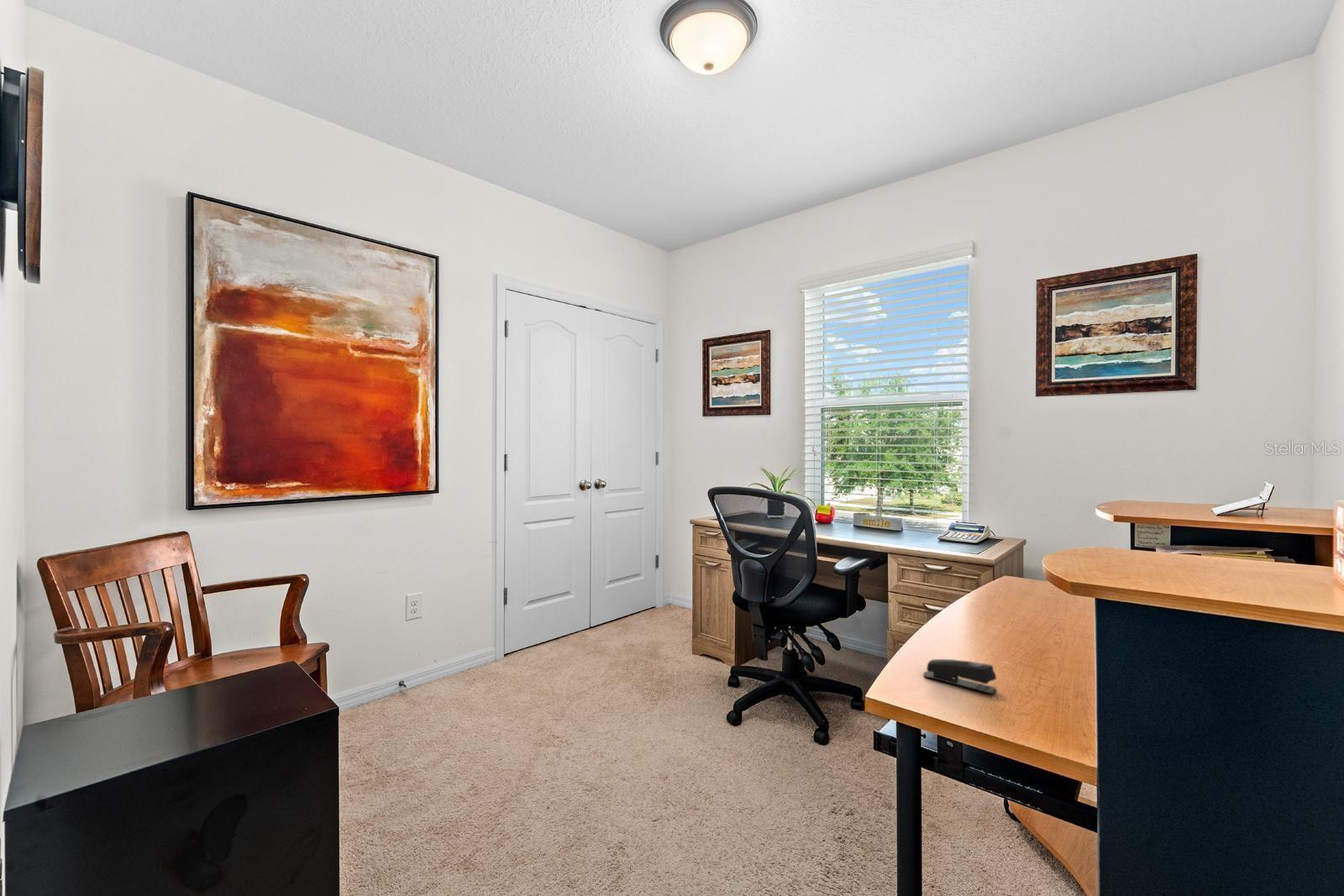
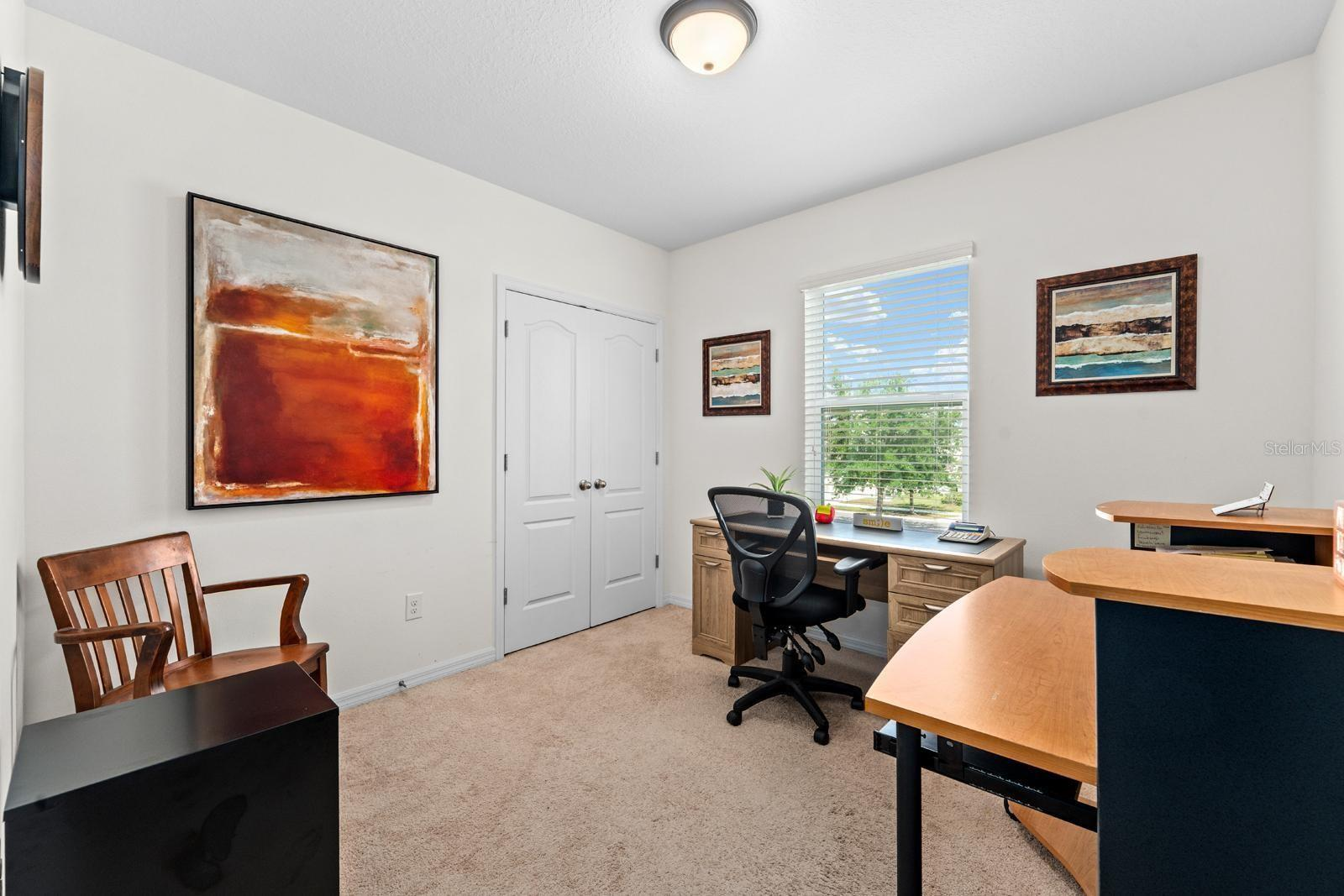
- stapler [922,658,998,694]
